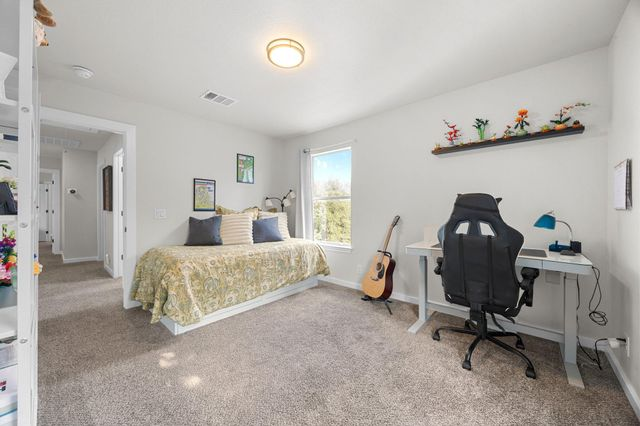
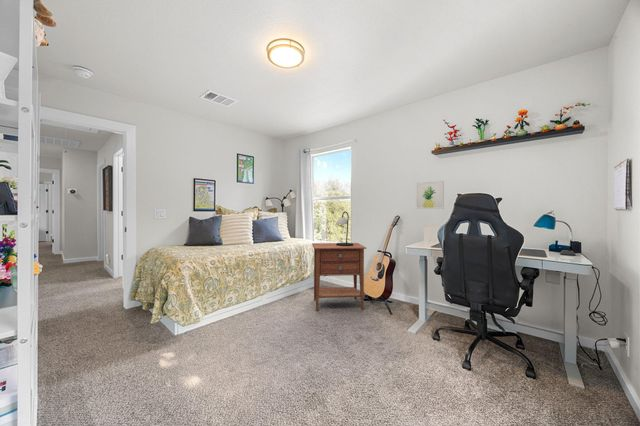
+ nightstand [311,242,367,312]
+ table lamp [336,210,353,246]
+ wall art [415,180,445,210]
